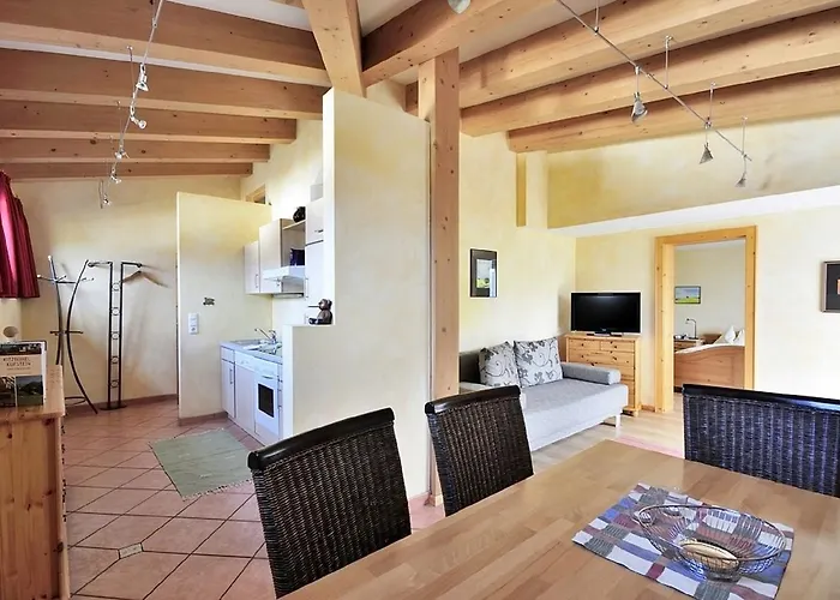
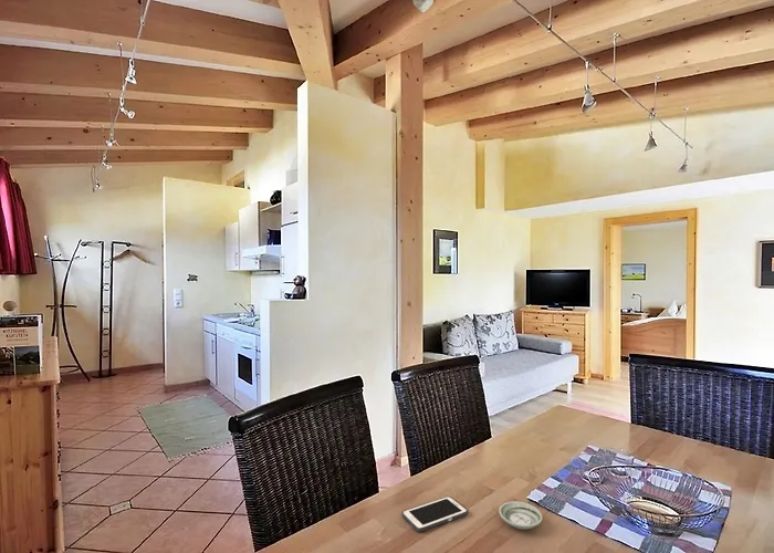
+ saucer [498,500,544,531]
+ cell phone [401,495,469,533]
